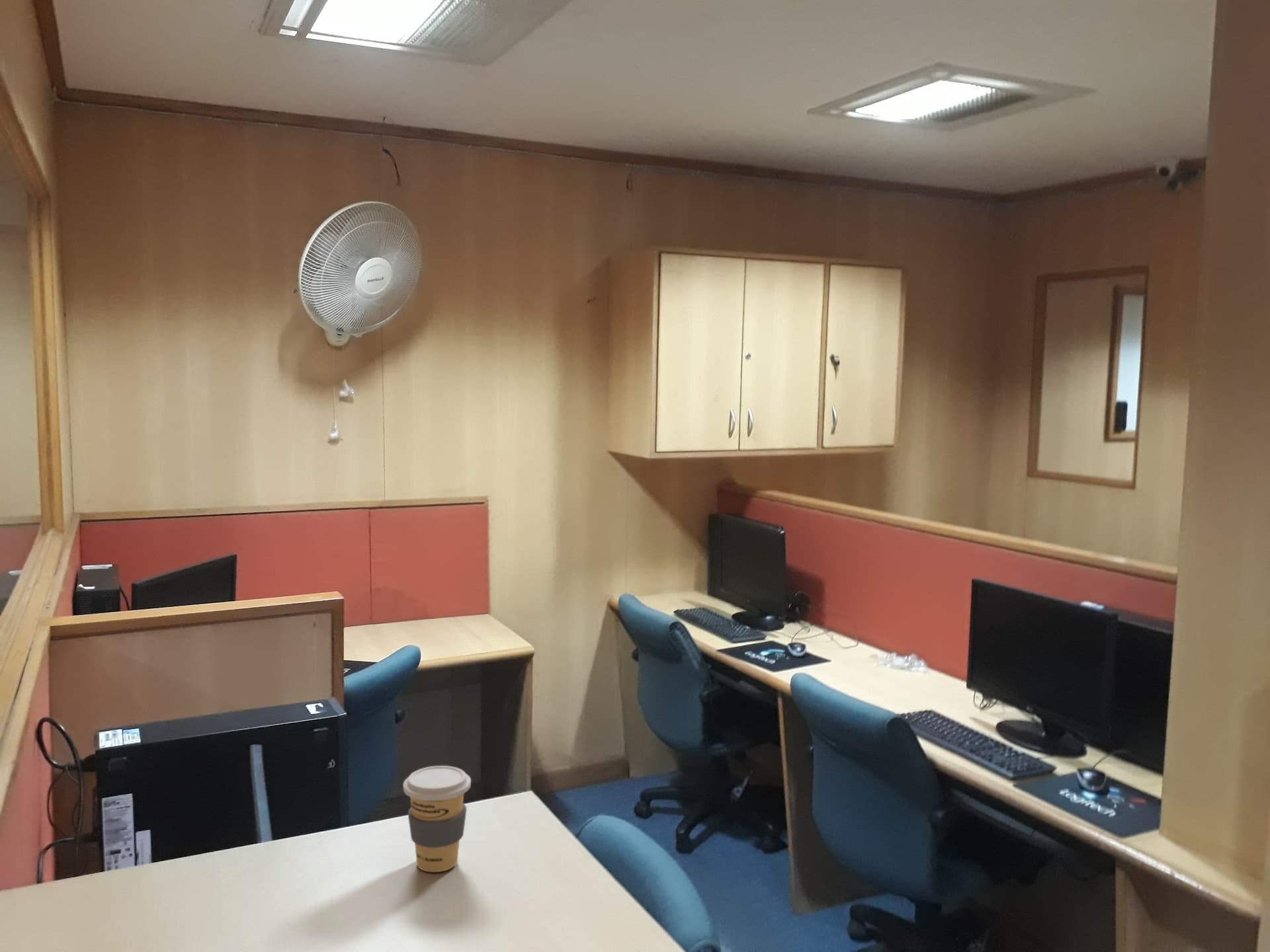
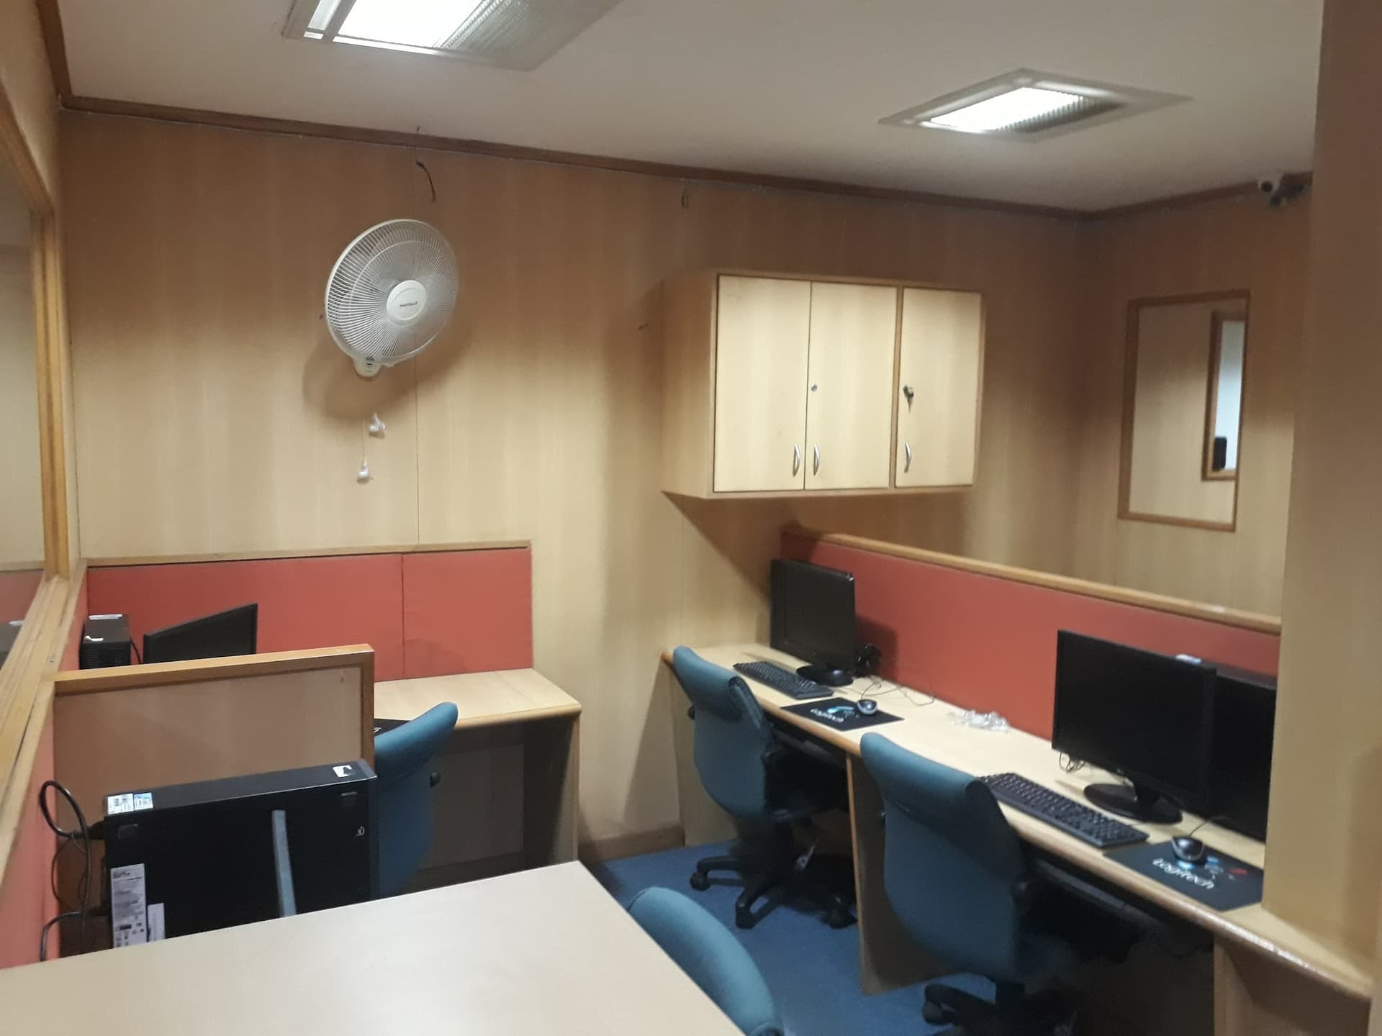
- coffee cup [402,765,472,873]
